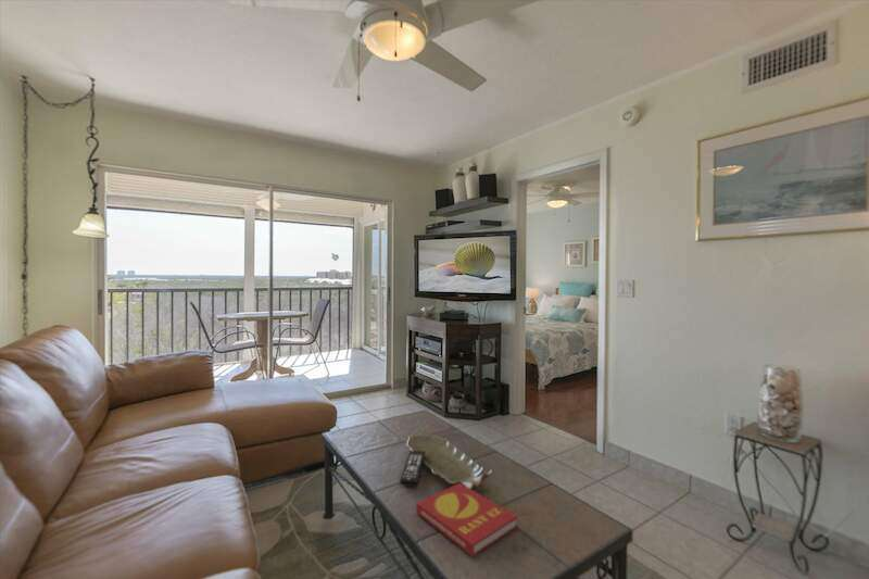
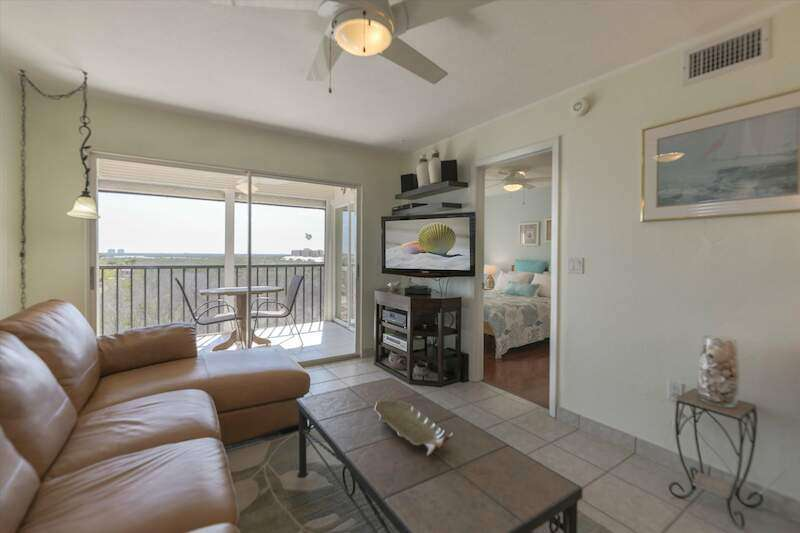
- remote control [399,450,426,488]
- book [415,481,518,557]
